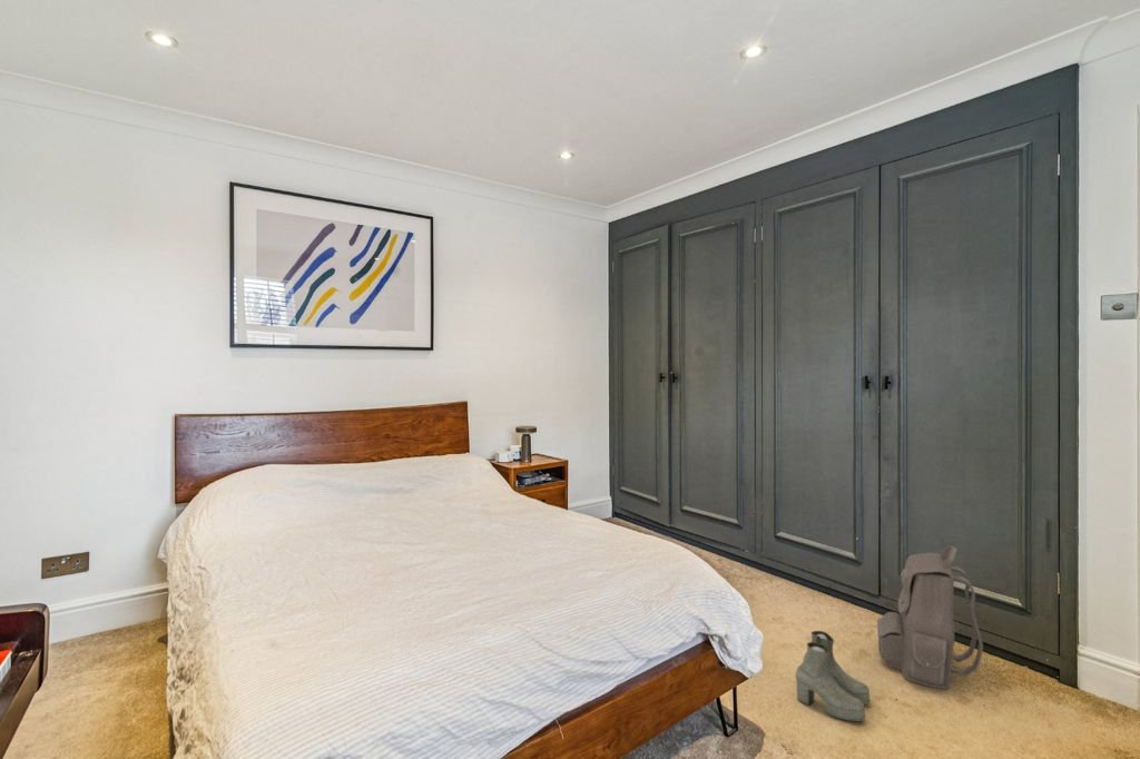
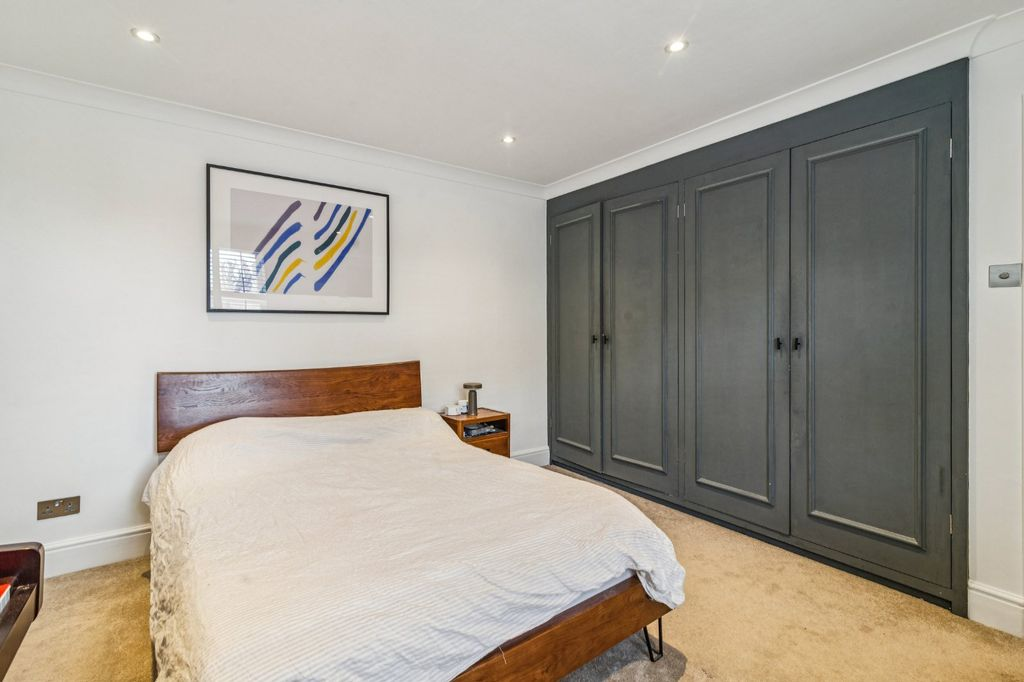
- boots [795,630,871,722]
- backpack [876,545,984,690]
